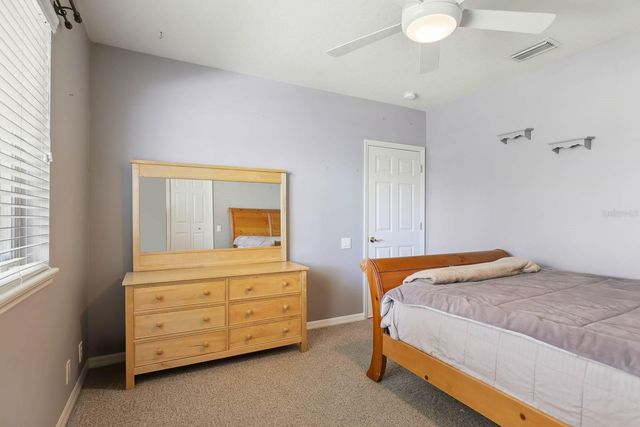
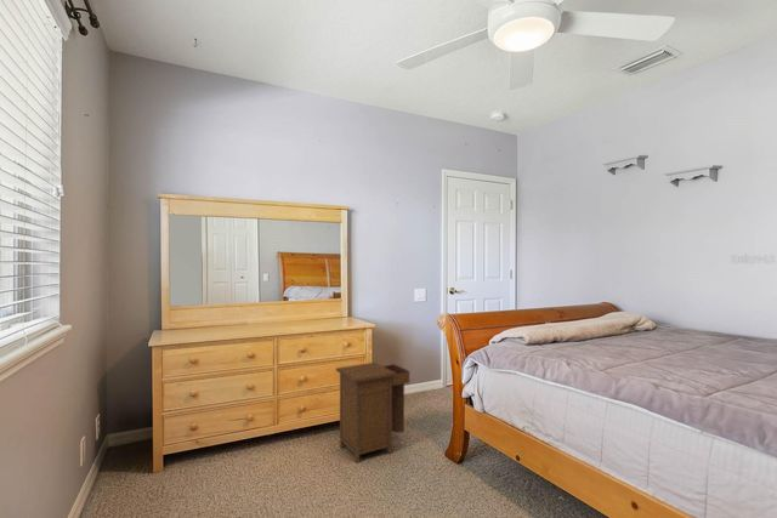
+ nightstand [335,362,410,465]
